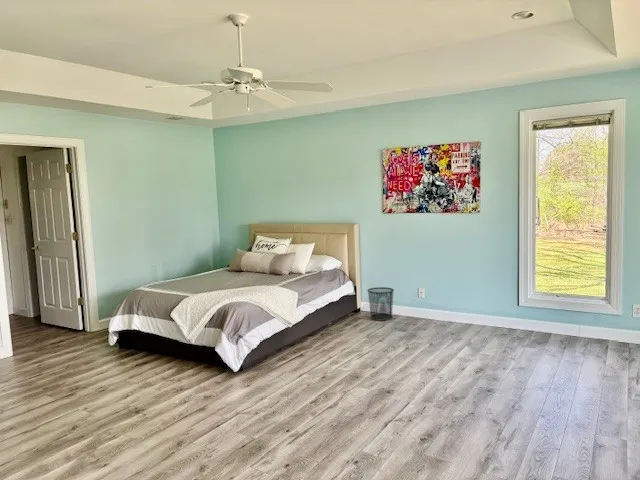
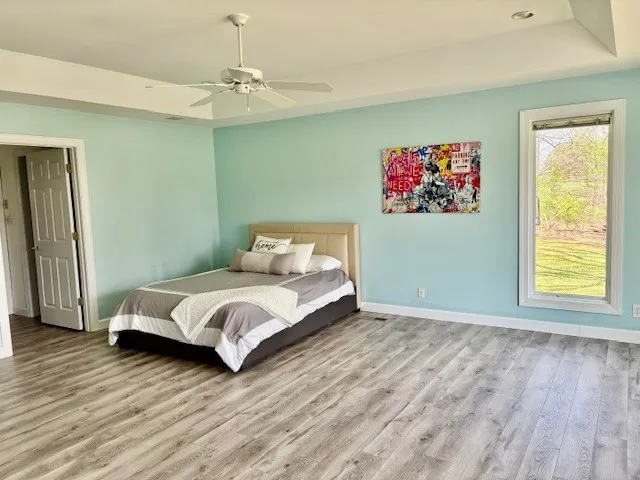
- waste bin [366,286,395,321]
